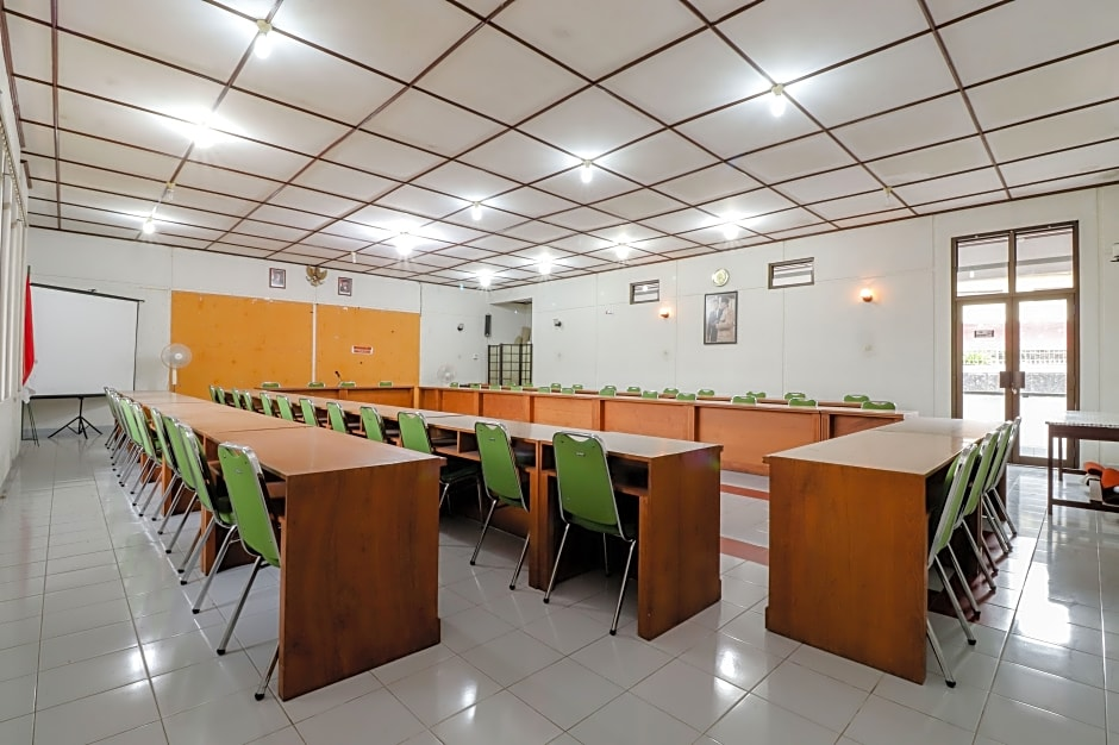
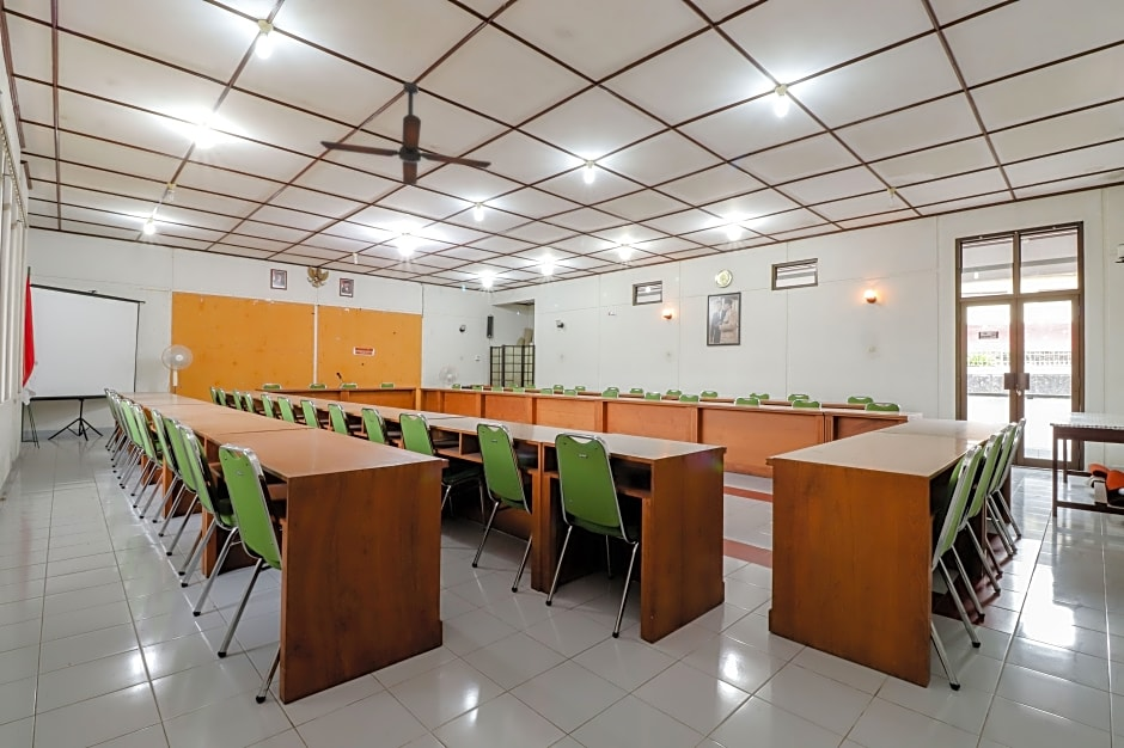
+ ceiling fan [319,81,493,186]
